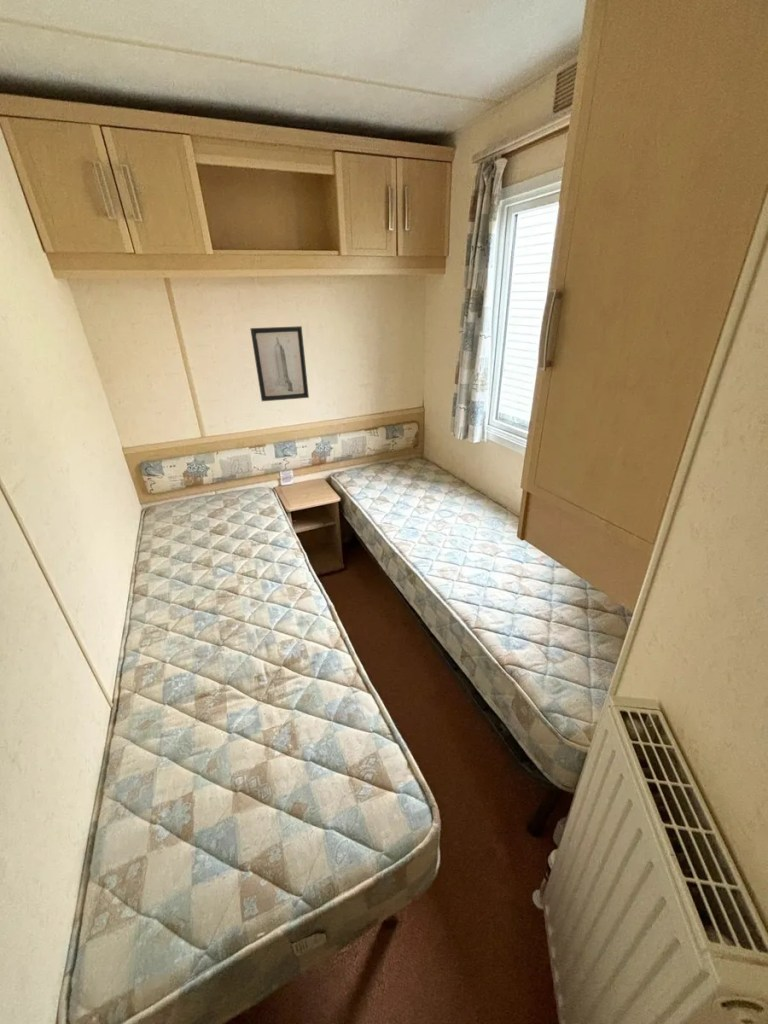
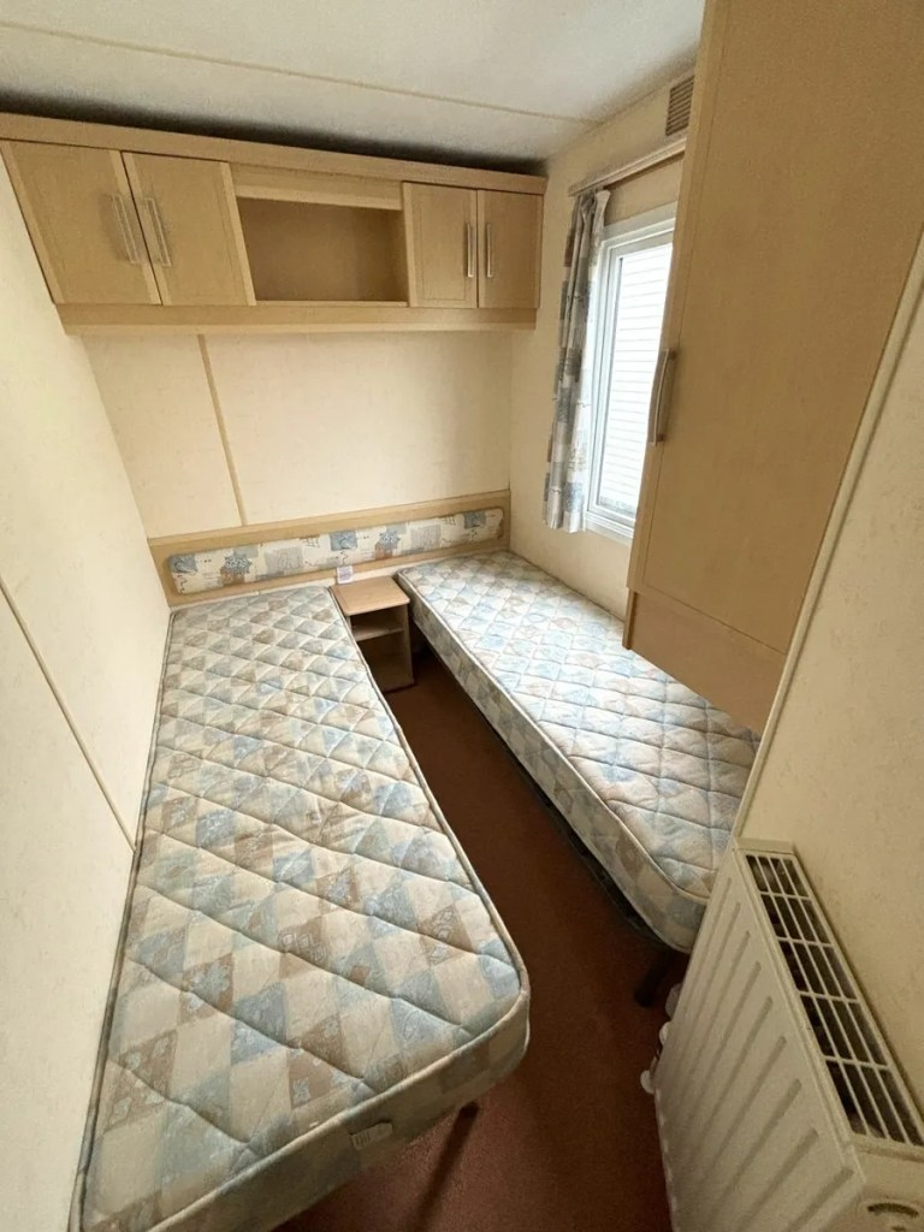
- wall art [249,325,310,402]
